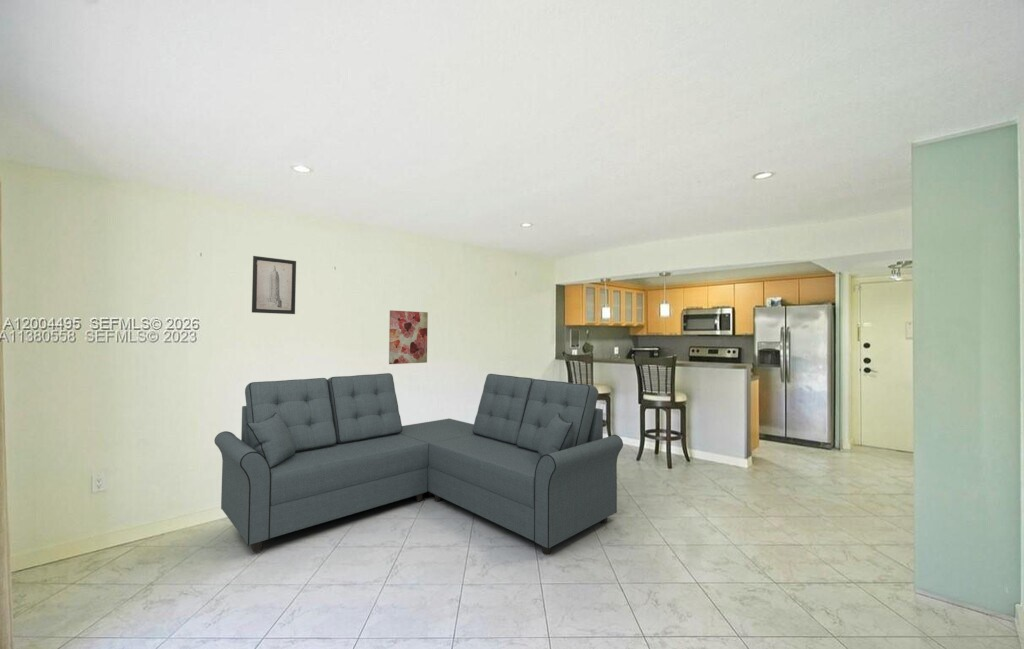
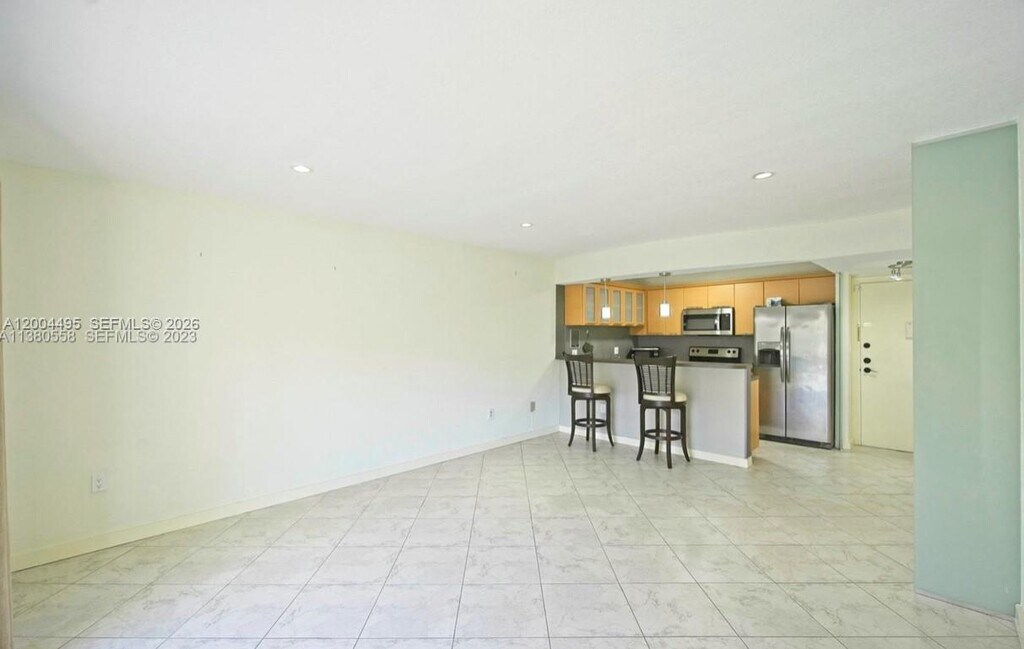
- wall art [251,255,297,315]
- wall art [388,309,429,365]
- sofa [214,372,624,556]
